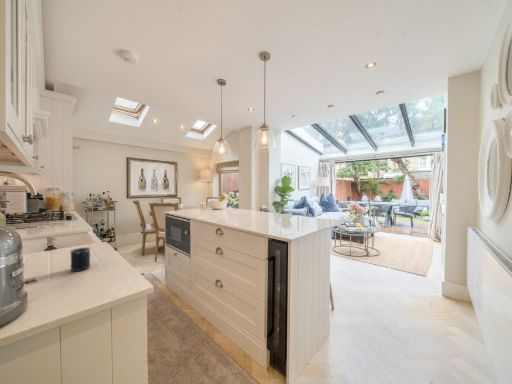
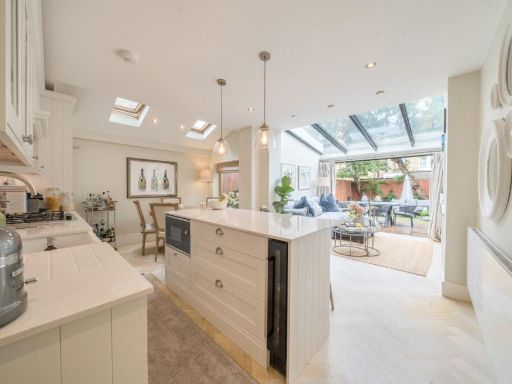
- mug [69,246,91,272]
